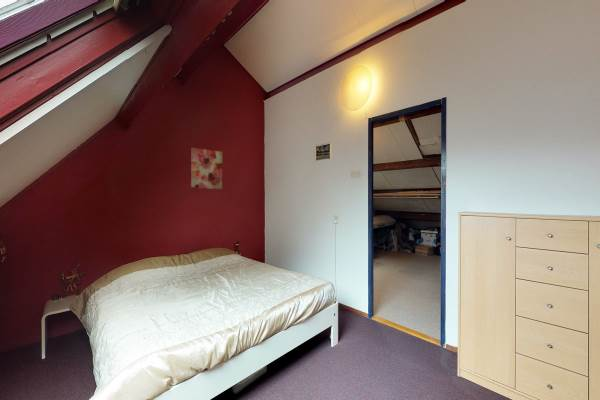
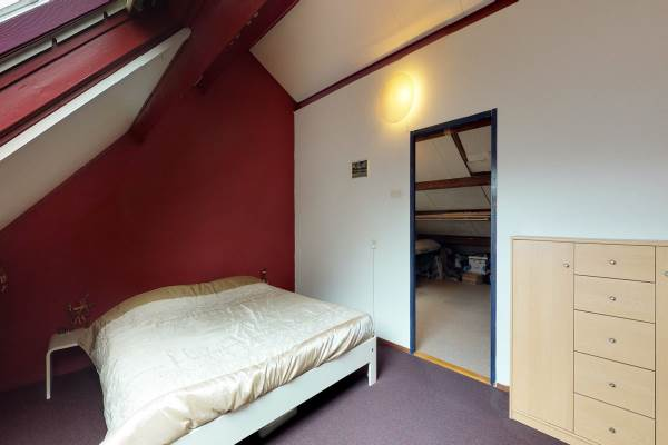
- wall art [190,147,223,190]
